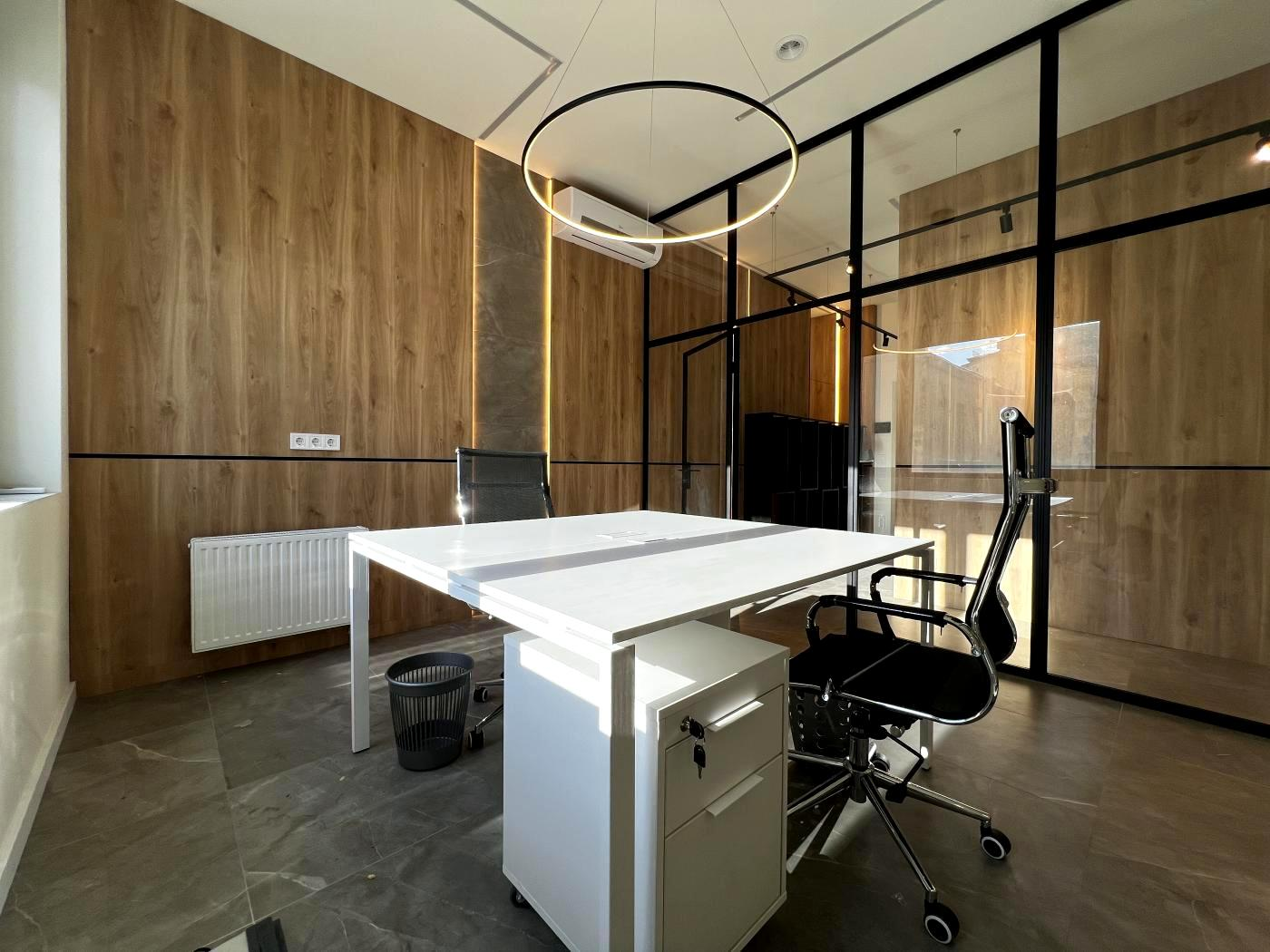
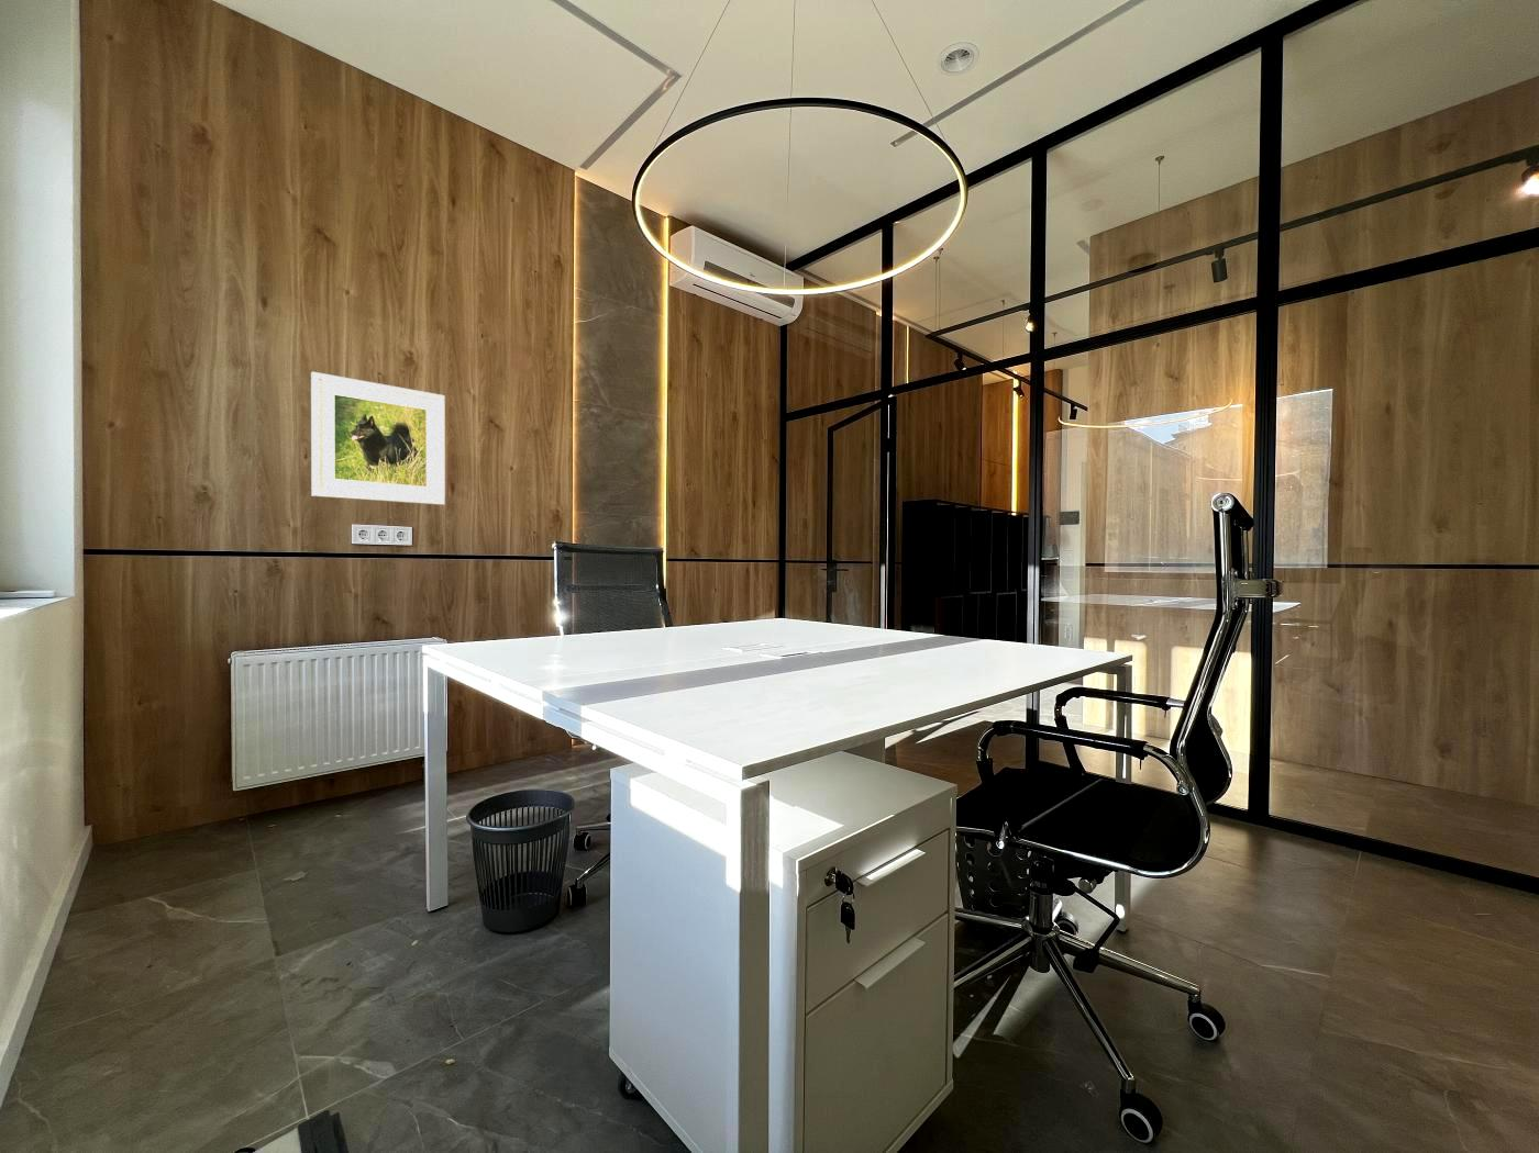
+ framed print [310,371,446,506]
